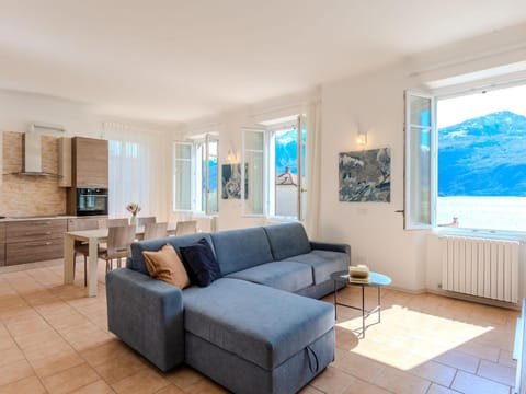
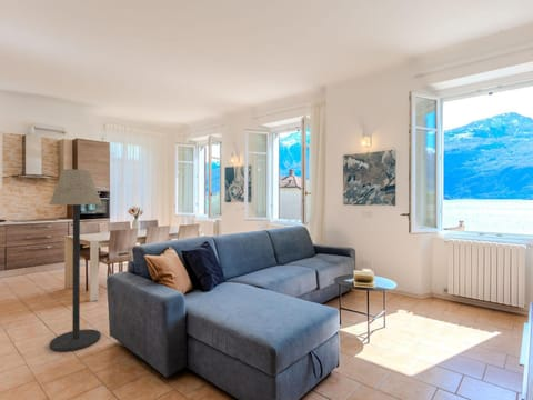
+ floor lamp [48,168,103,352]
